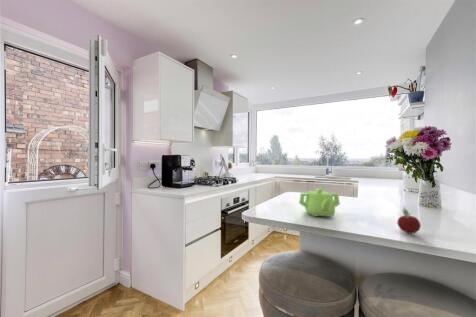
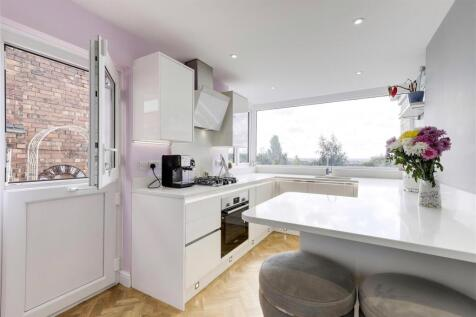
- teapot [298,188,341,218]
- fruit [396,204,422,235]
